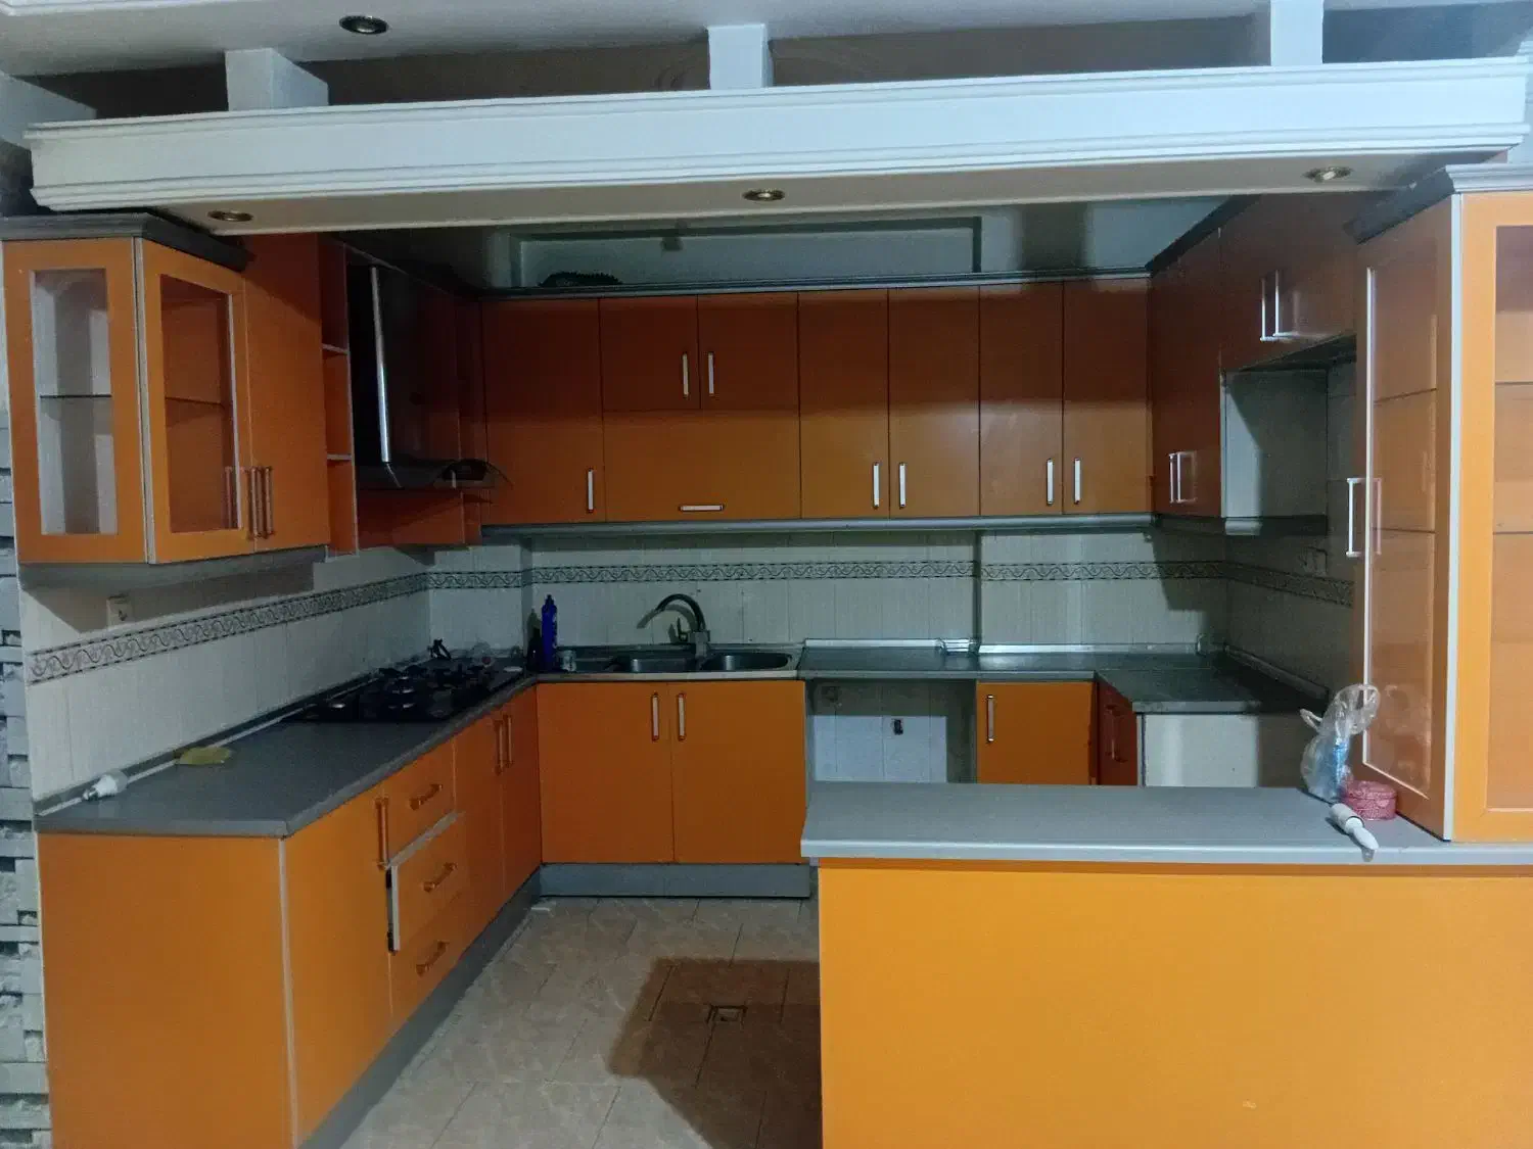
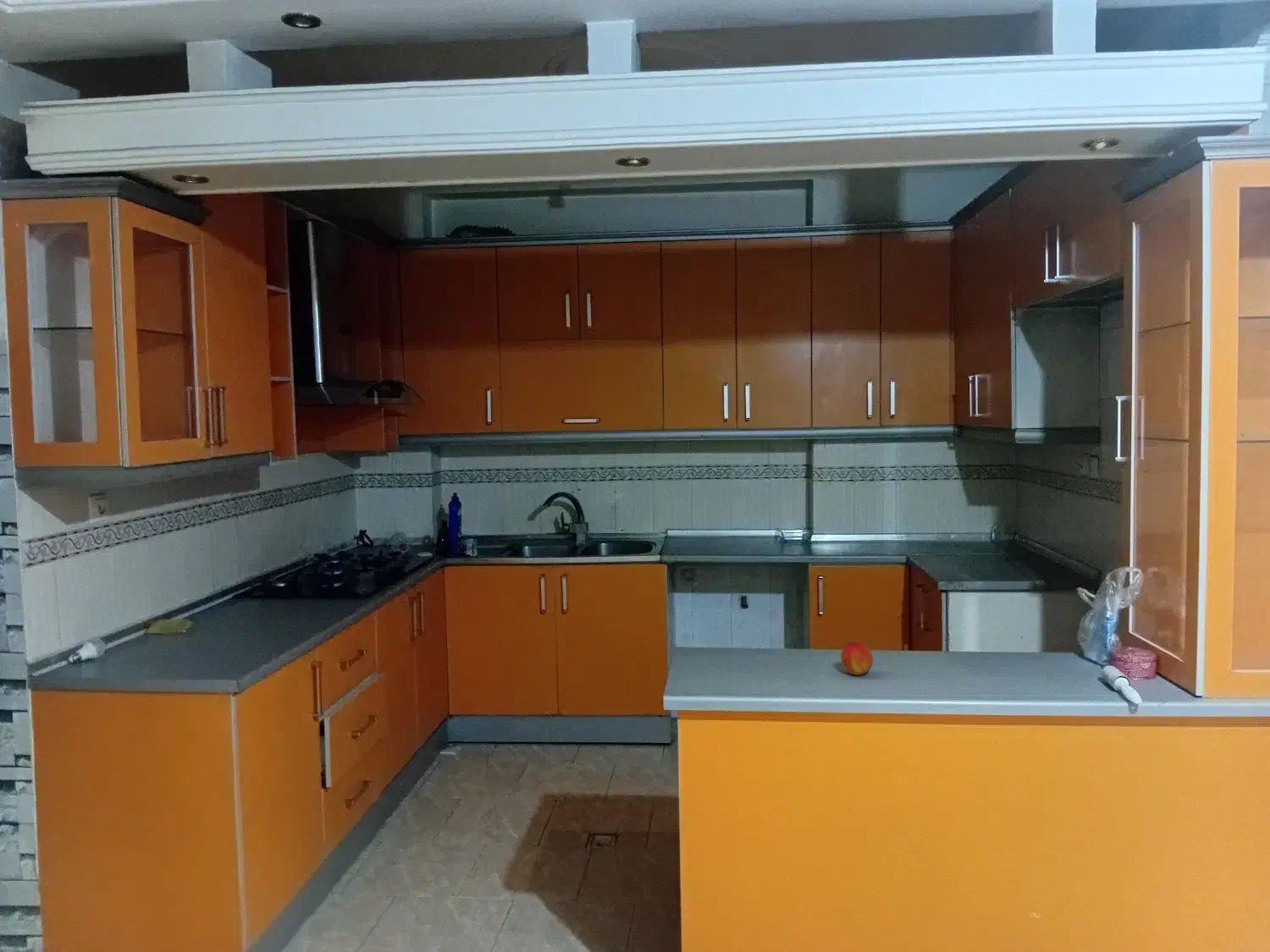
+ peach [840,641,874,676]
